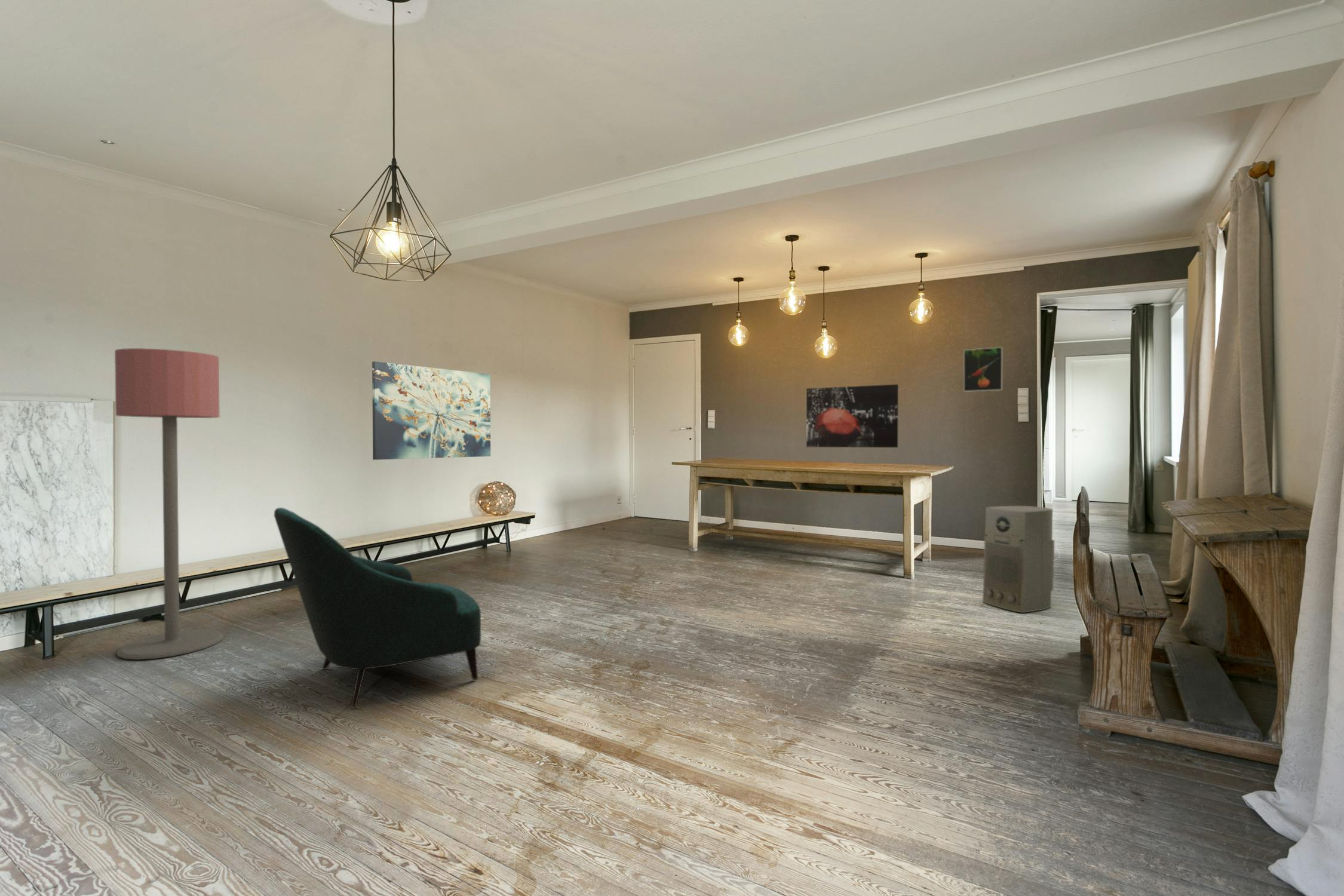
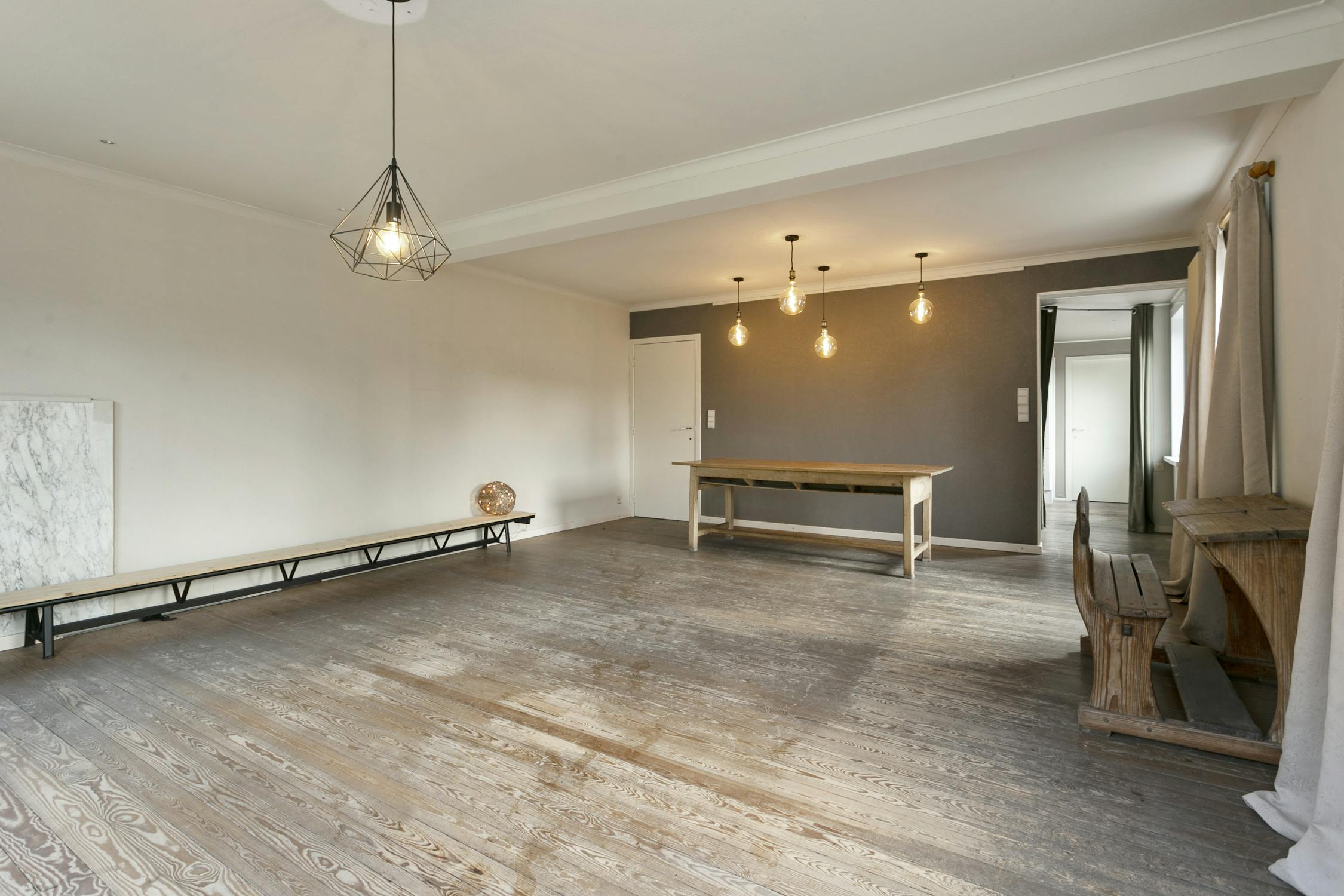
- armchair [274,507,481,709]
- floor lamp [114,348,224,660]
- wall art [372,361,491,461]
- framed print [963,346,1003,392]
- wall art [806,383,899,448]
- air purifier [982,505,1055,613]
